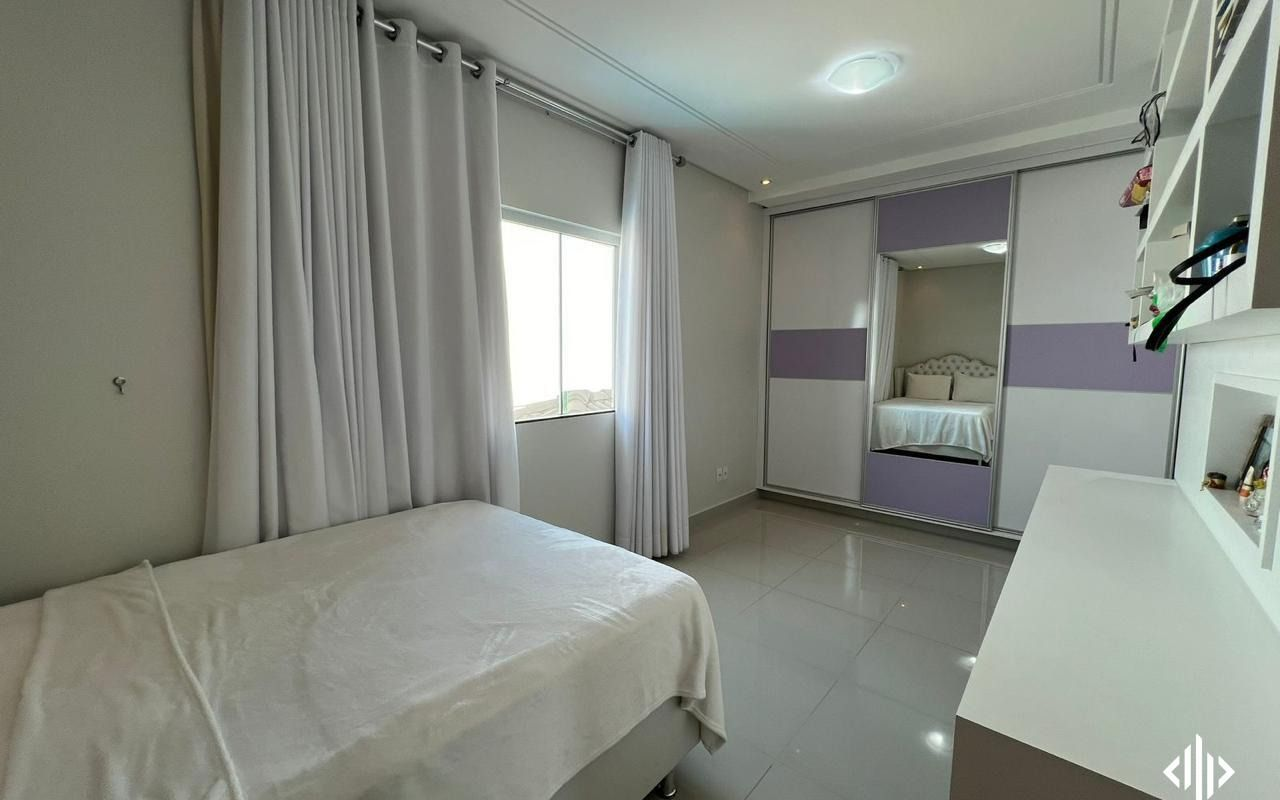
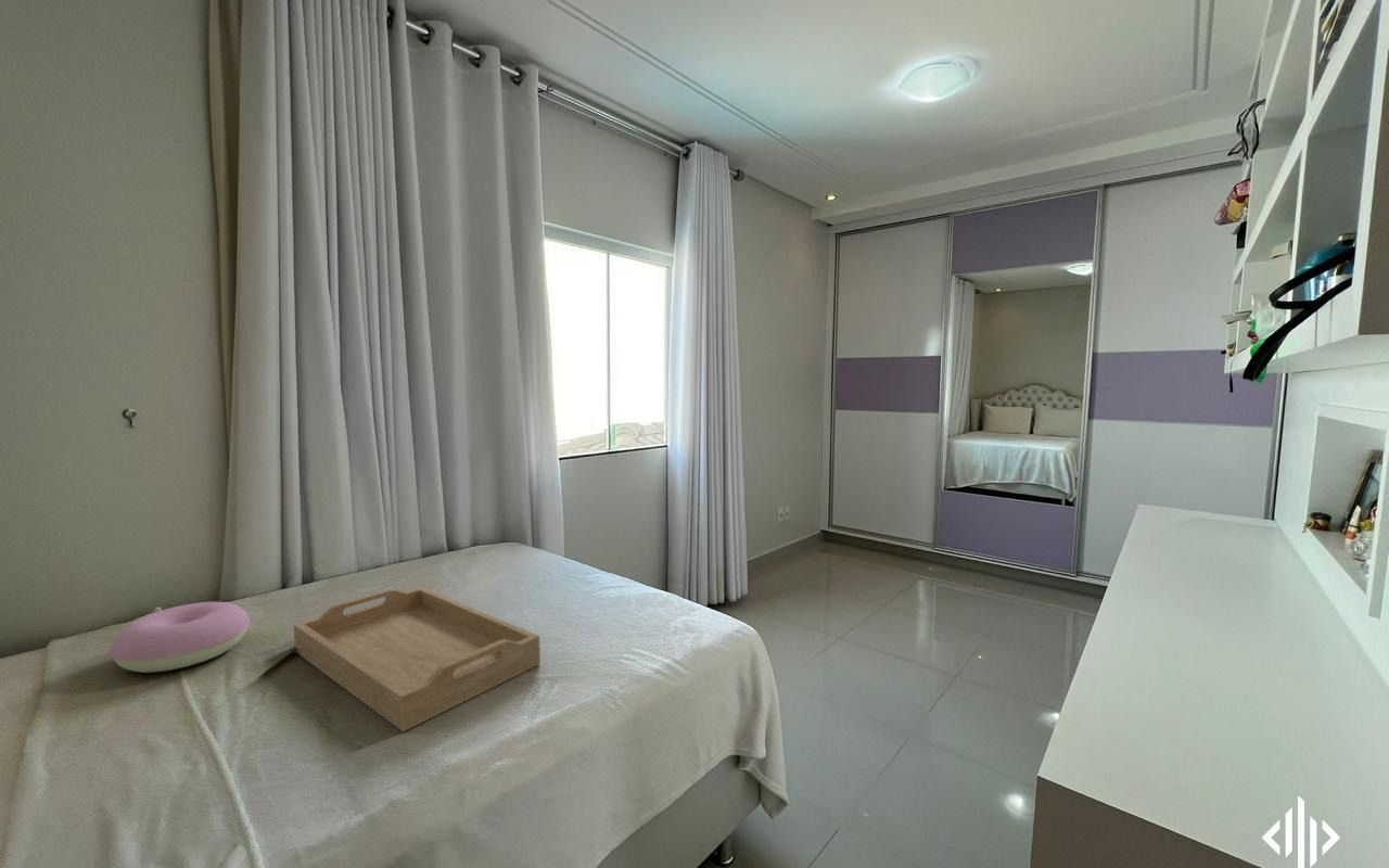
+ serving tray [293,586,541,733]
+ cushion [107,601,251,674]
